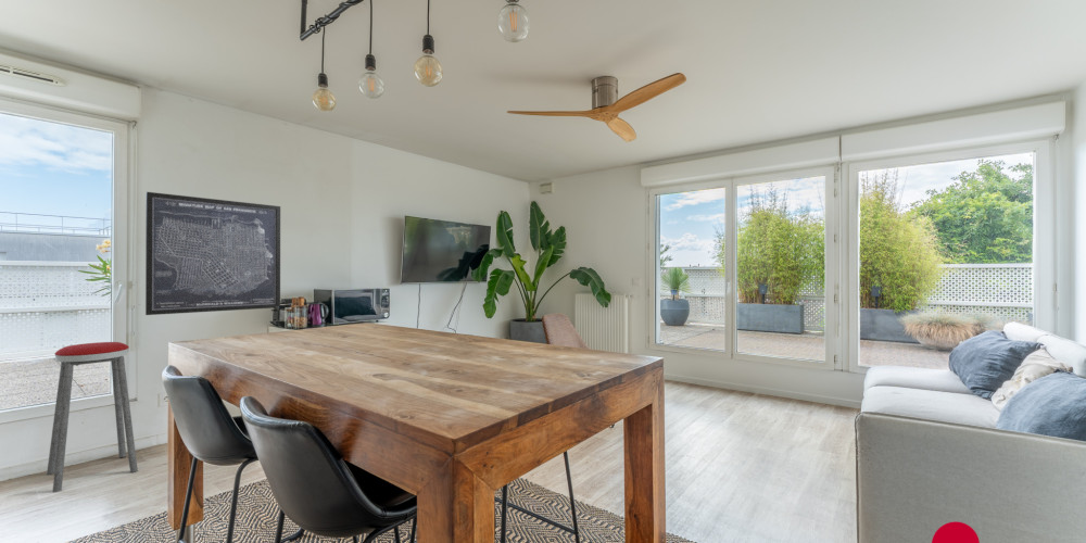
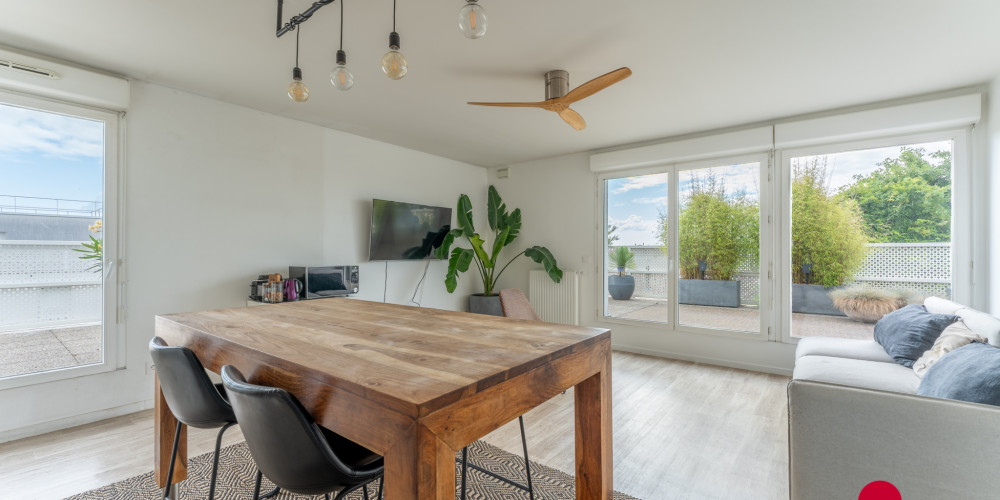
- wall art [144,191,281,316]
- music stool [46,341,139,493]
